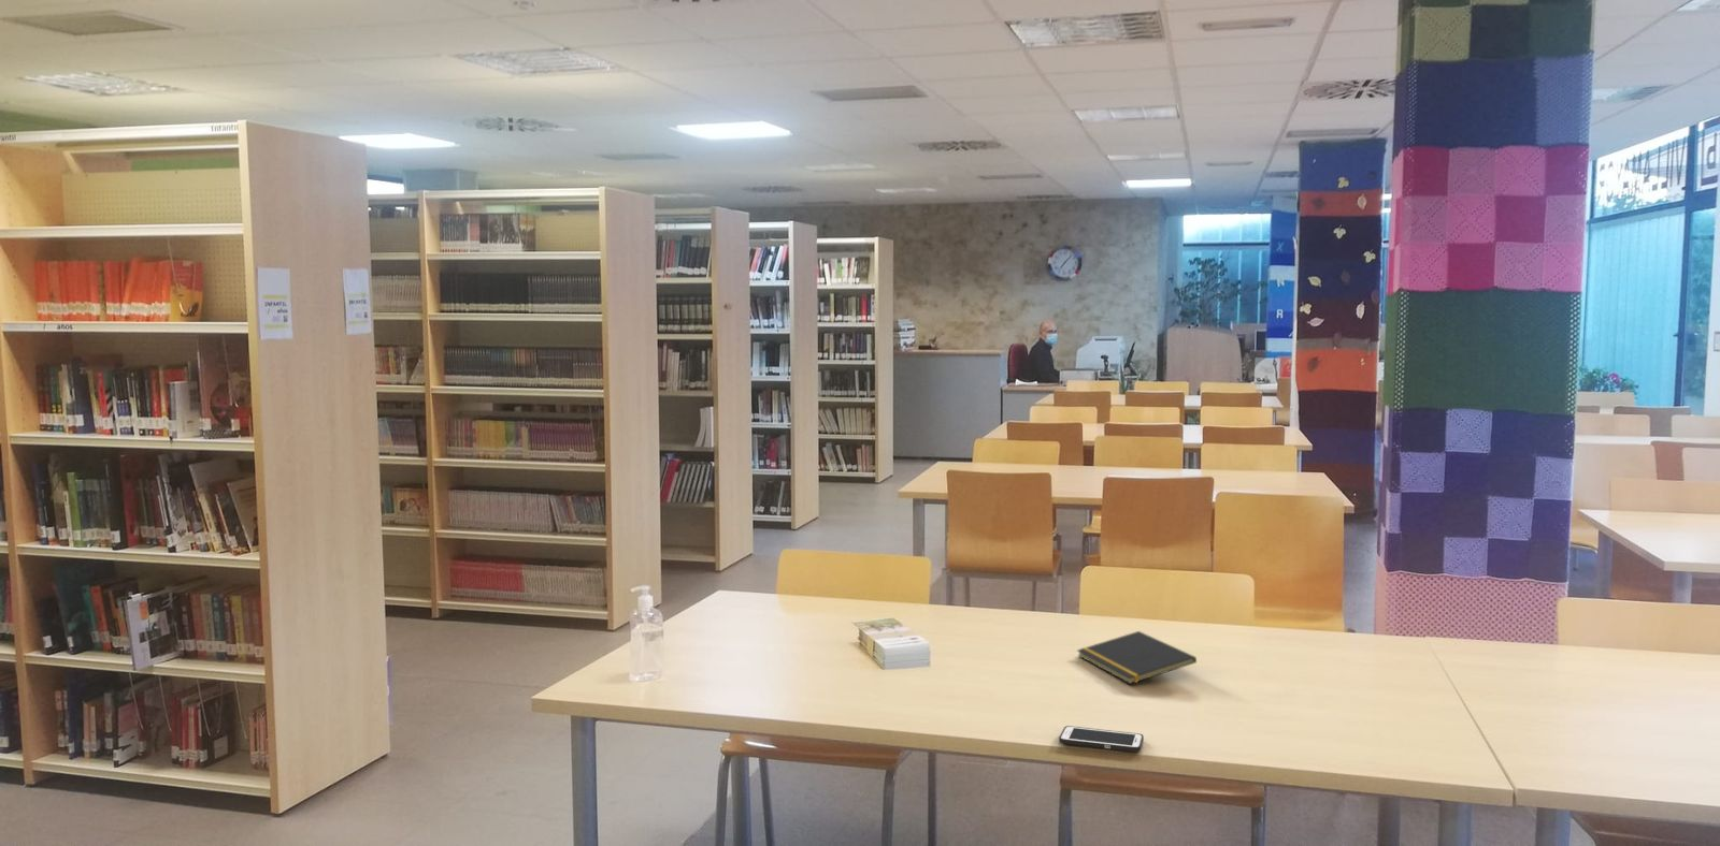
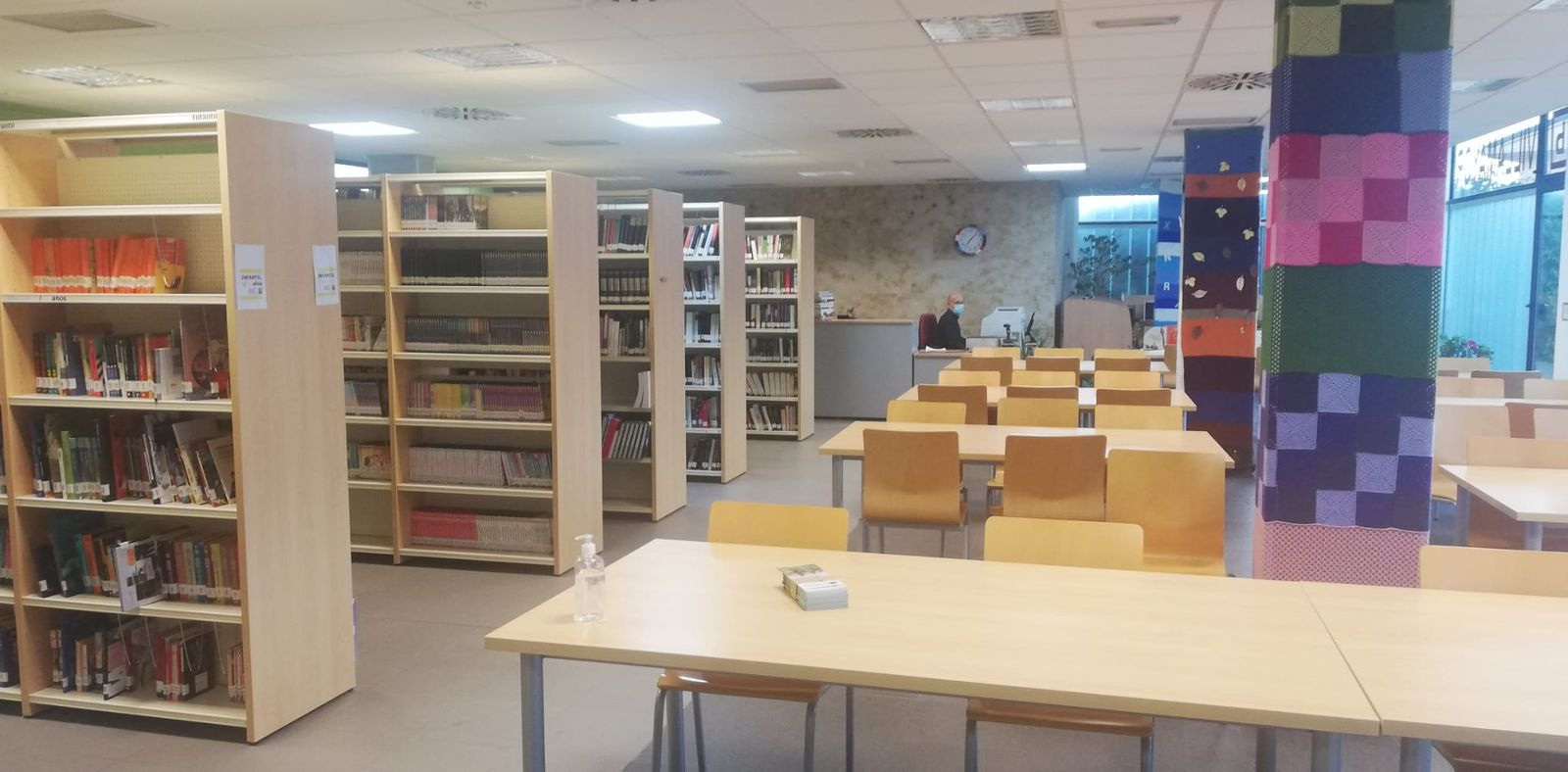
- notepad [1076,630,1198,685]
- cell phone [1057,724,1145,753]
